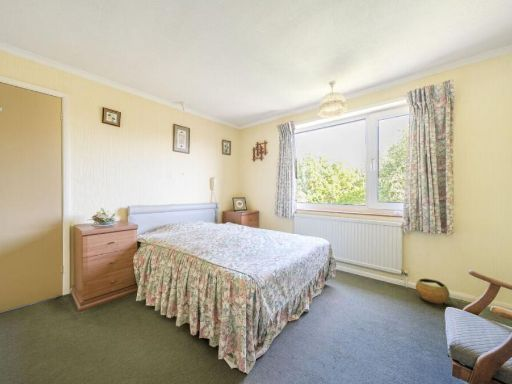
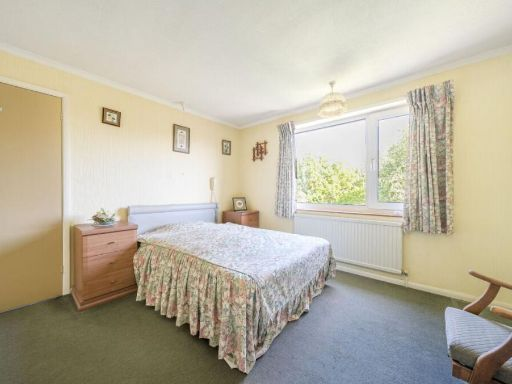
- clay pot [415,278,451,306]
